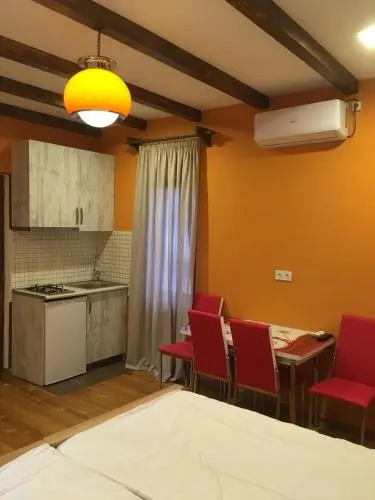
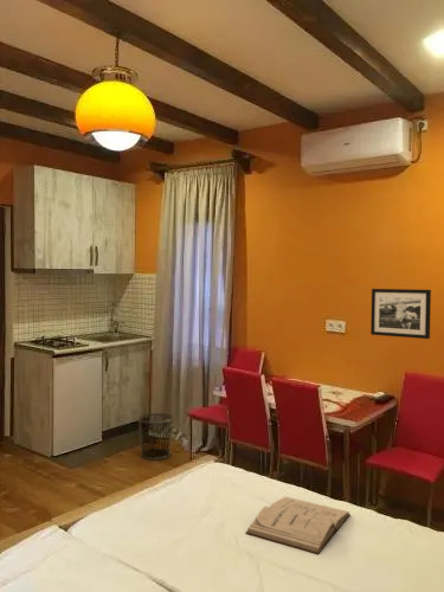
+ book [244,496,352,555]
+ waste bin [137,412,175,461]
+ picture frame [369,288,432,340]
